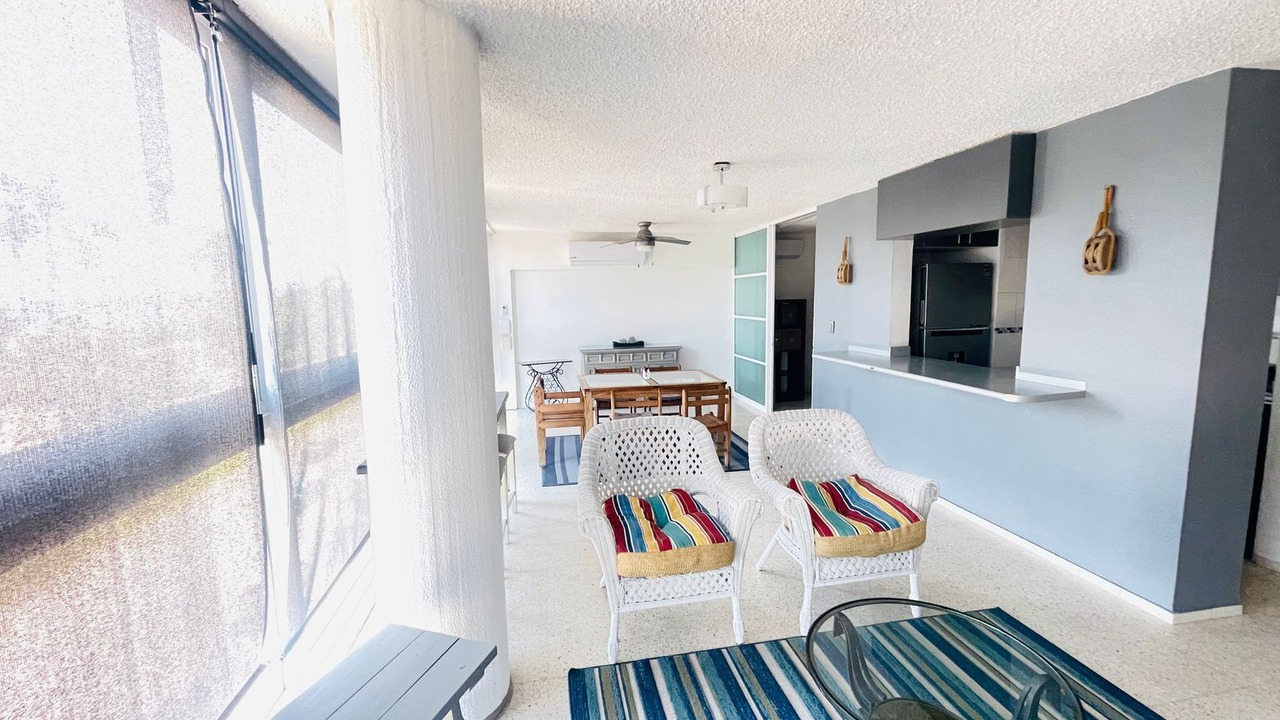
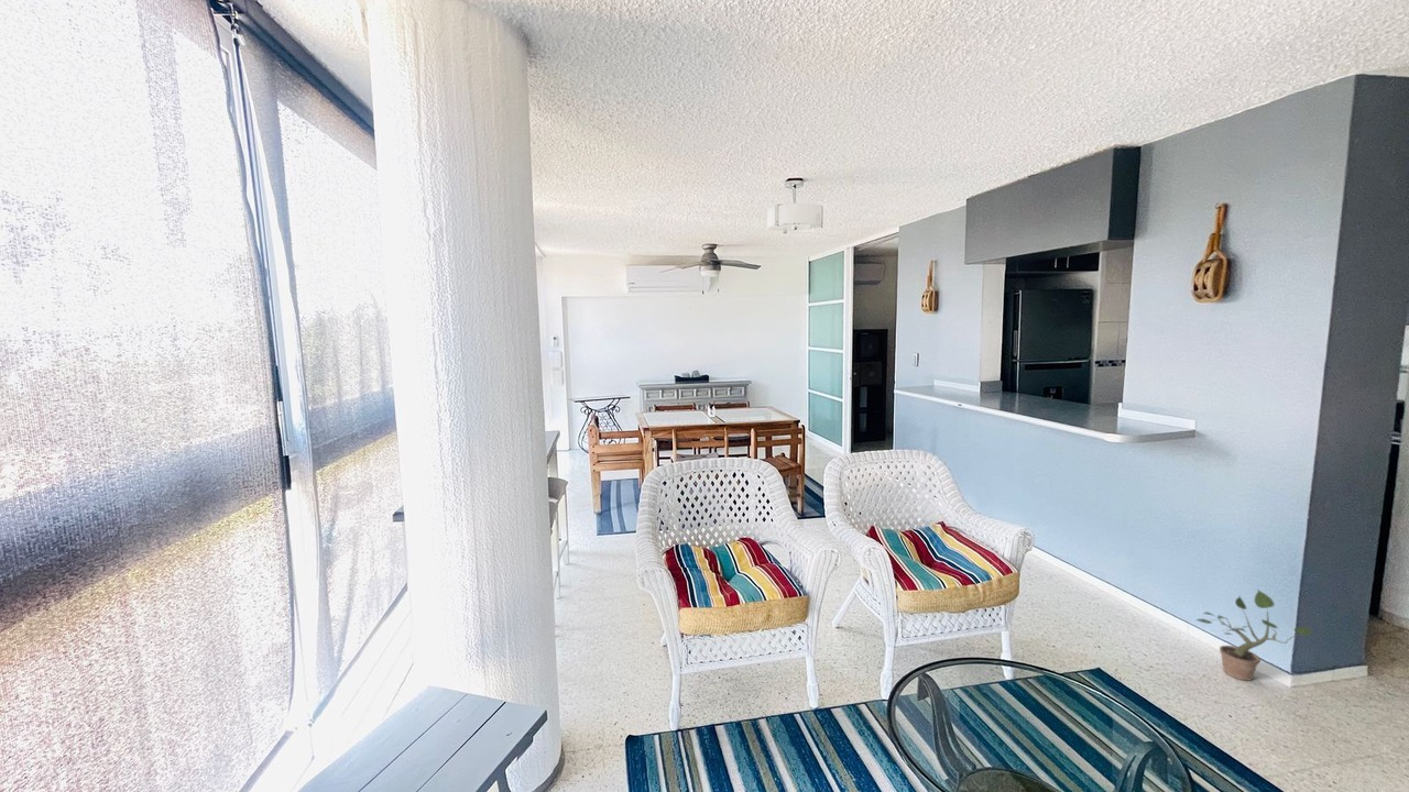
+ potted plant [1194,587,1313,682]
